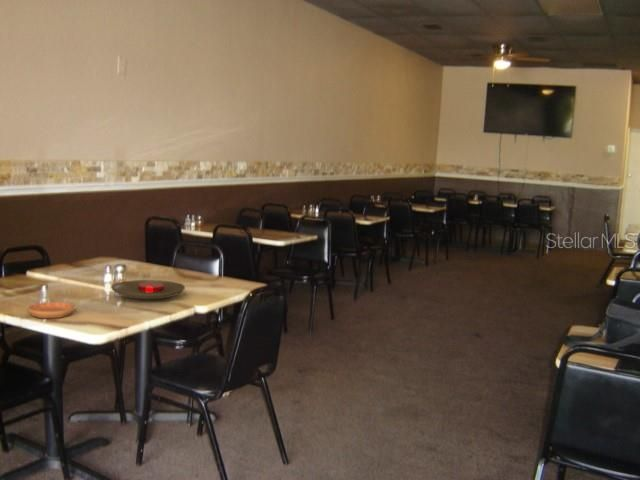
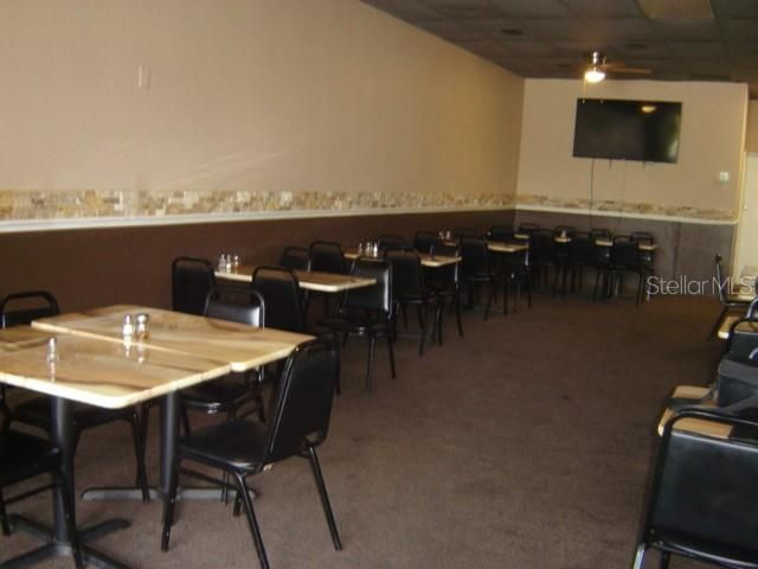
- saucer [27,301,76,319]
- plate [110,279,186,300]
